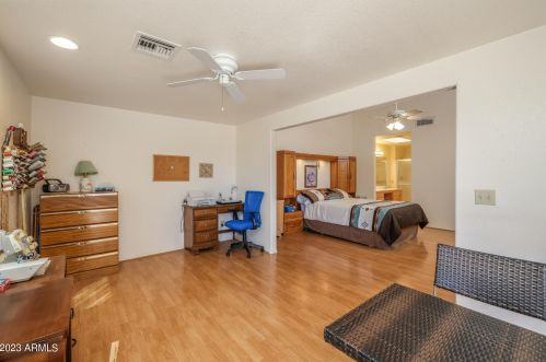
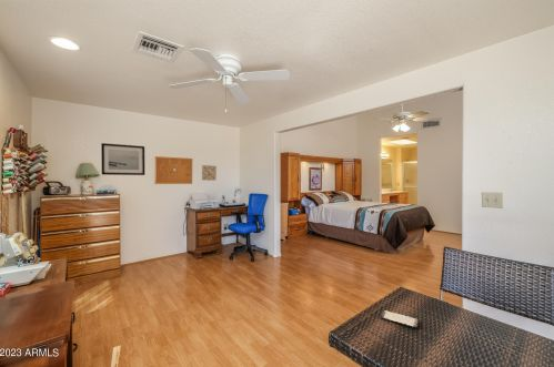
+ smartphone [380,309,420,329]
+ wall art [100,142,145,176]
